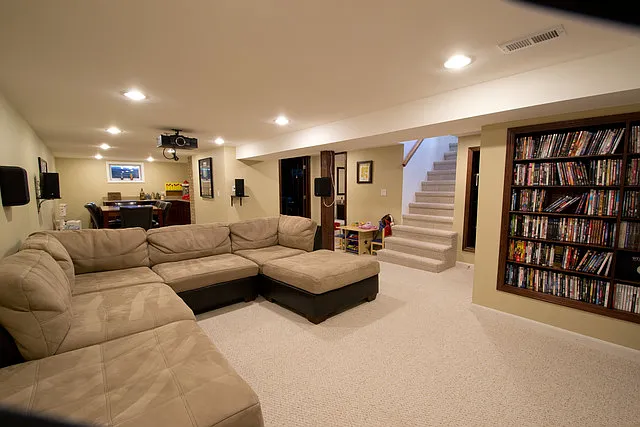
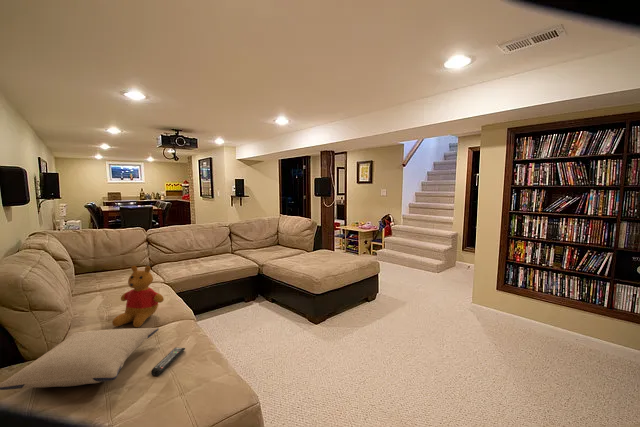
+ remote control [150,347,186,377]
+ teddy bear [111,265,165,328]
+ pillow [0,327,159,391]
